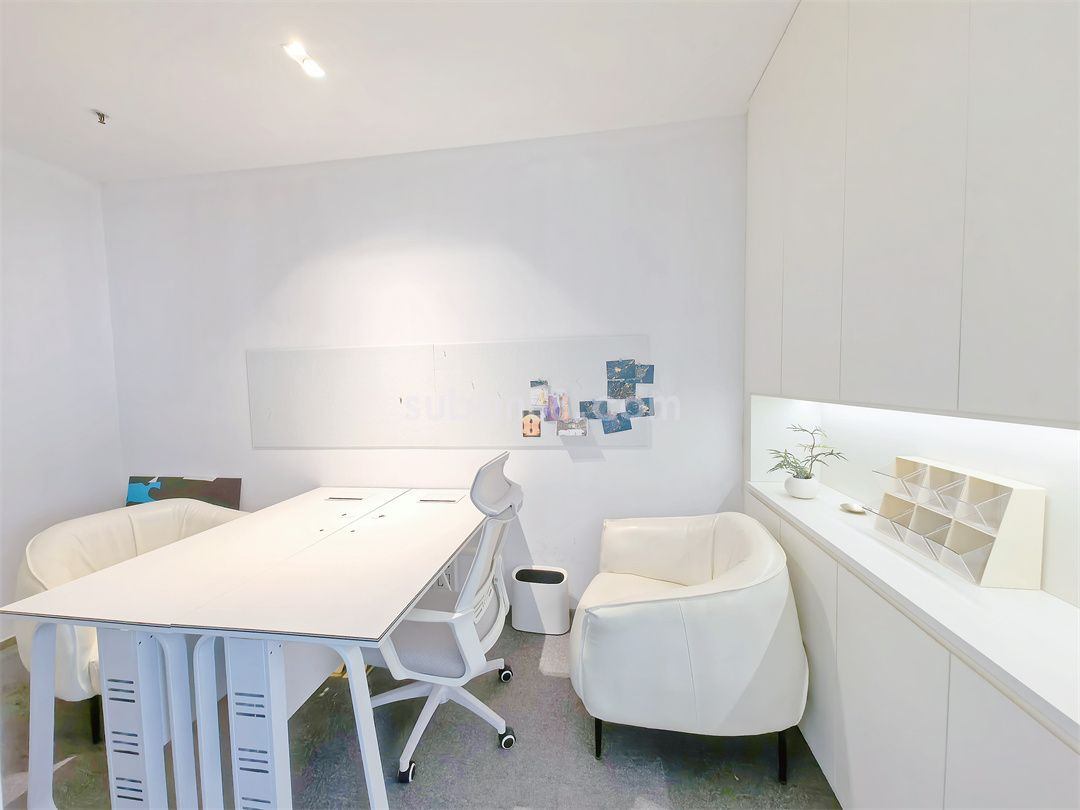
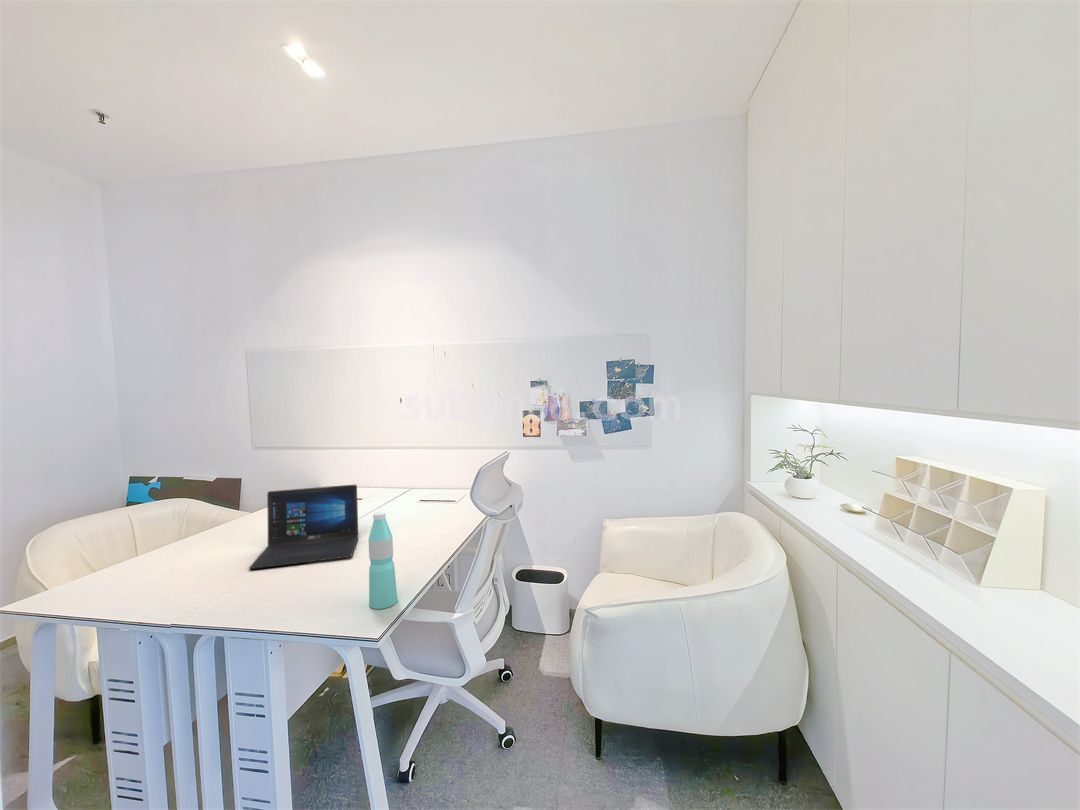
+ laptop [248,484,359,570]
+ water bottle [367,511,398,610]
